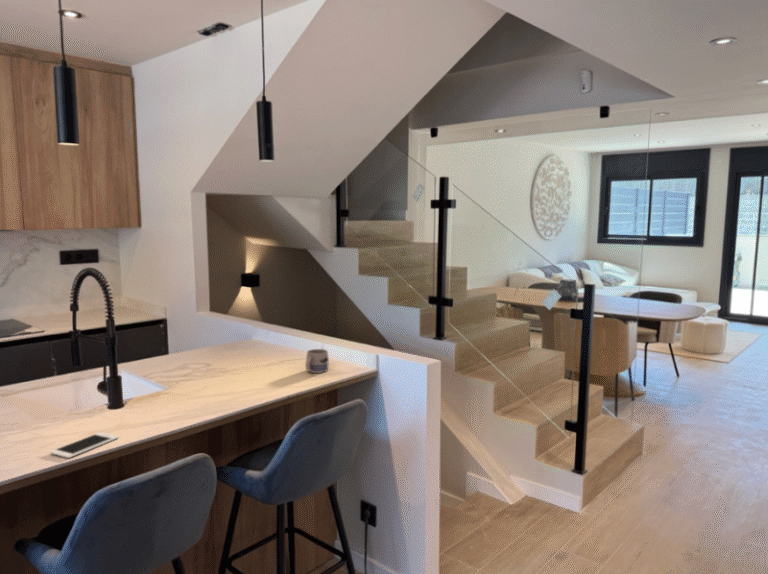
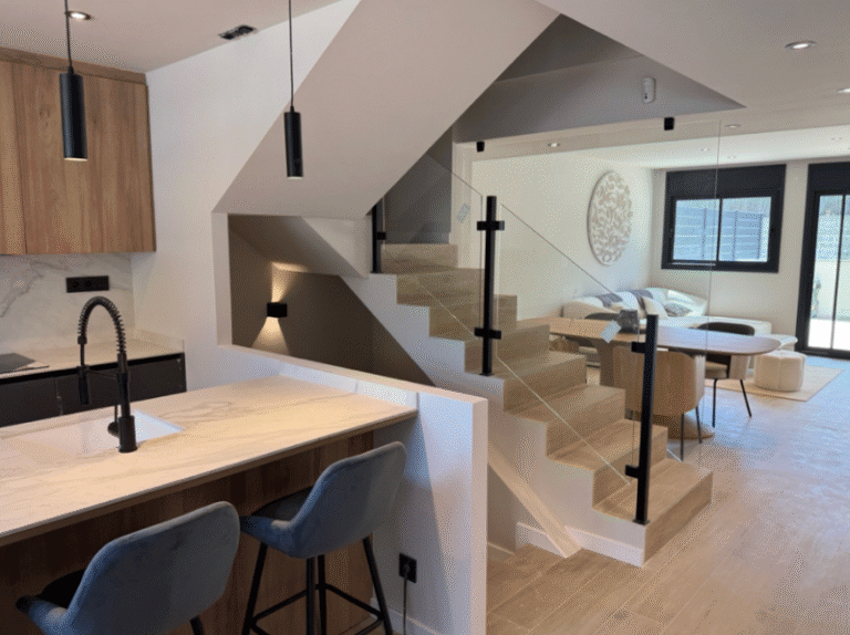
- mug [304,348,330,374]
- cell phone [49,431,119,459]
